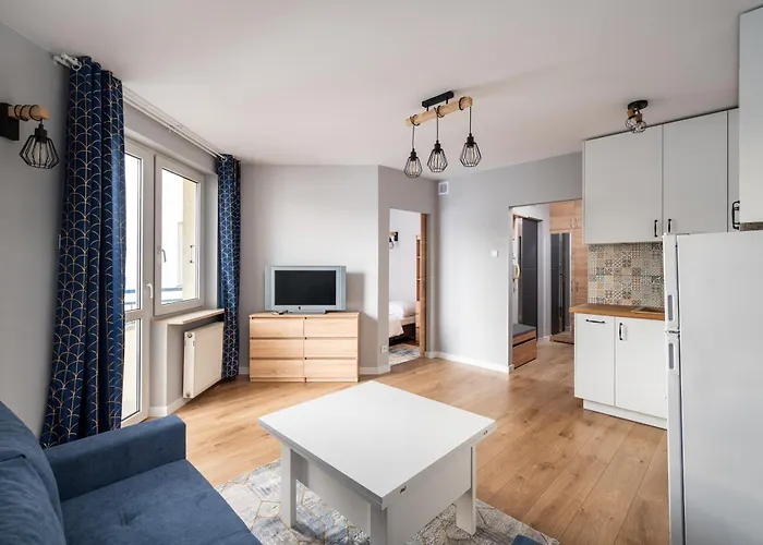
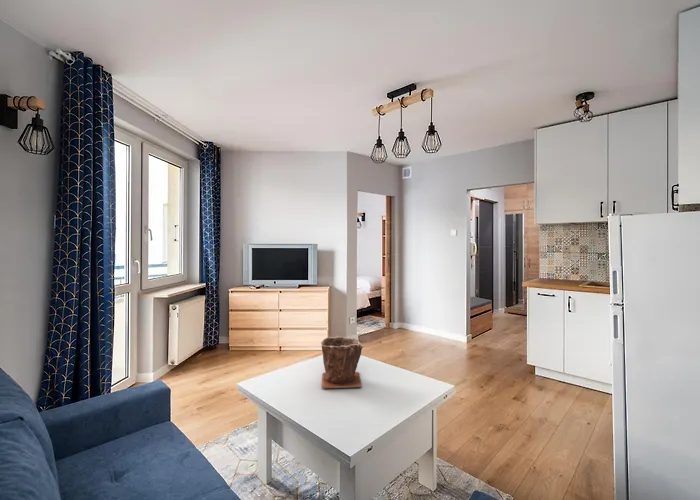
+ plant pot [320,335,364,389]
